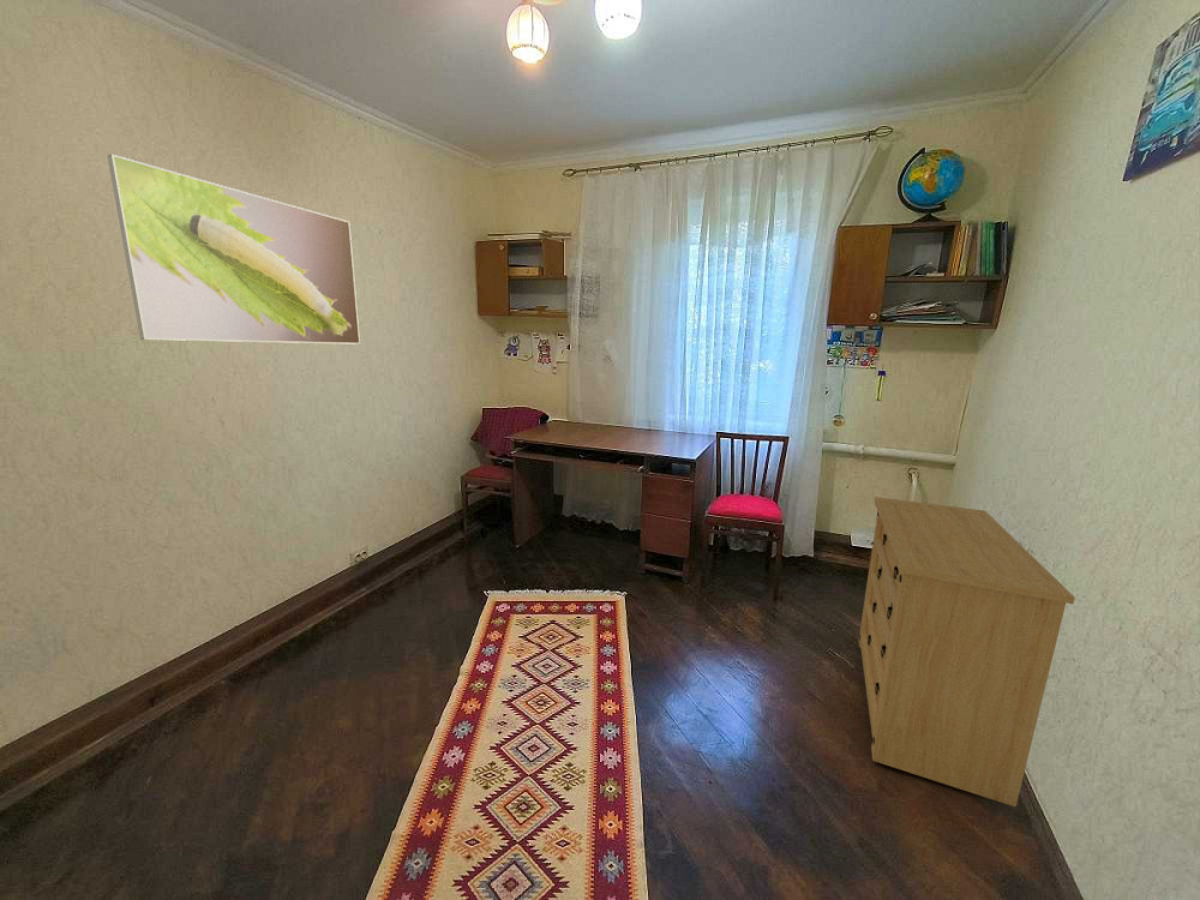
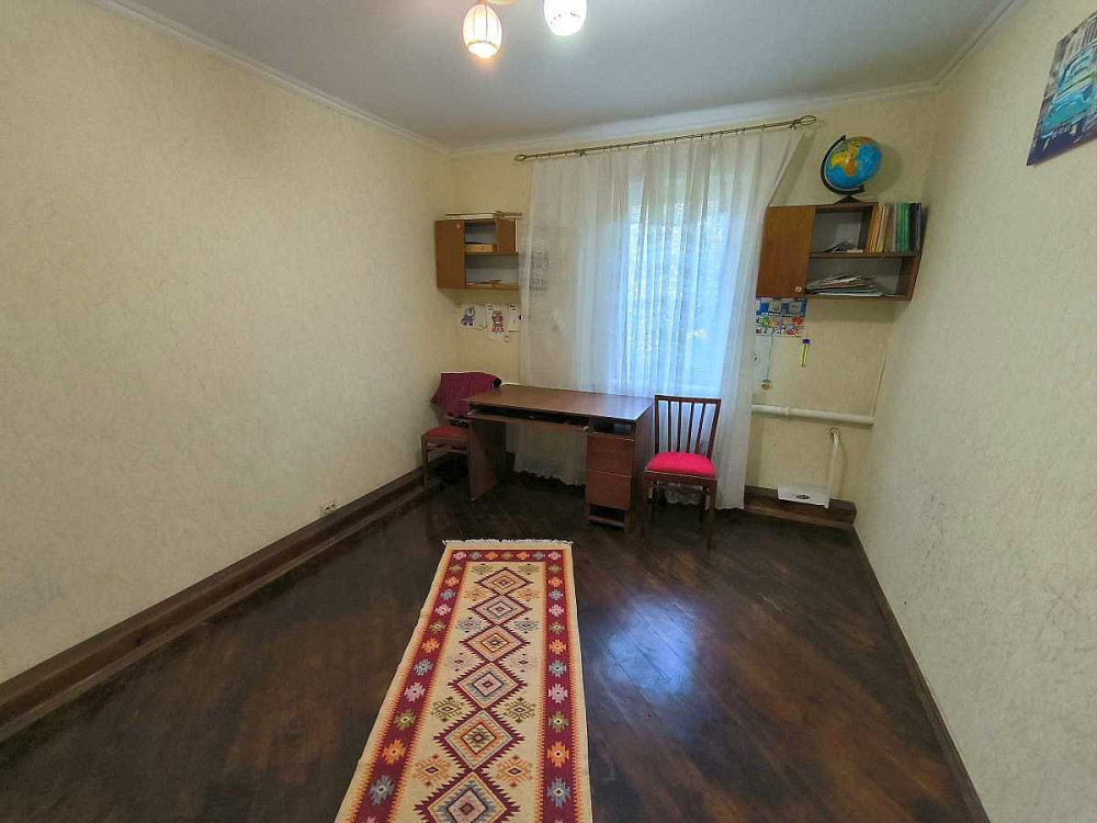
- dresser [858,496,1076,808]
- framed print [107,154,361,346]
